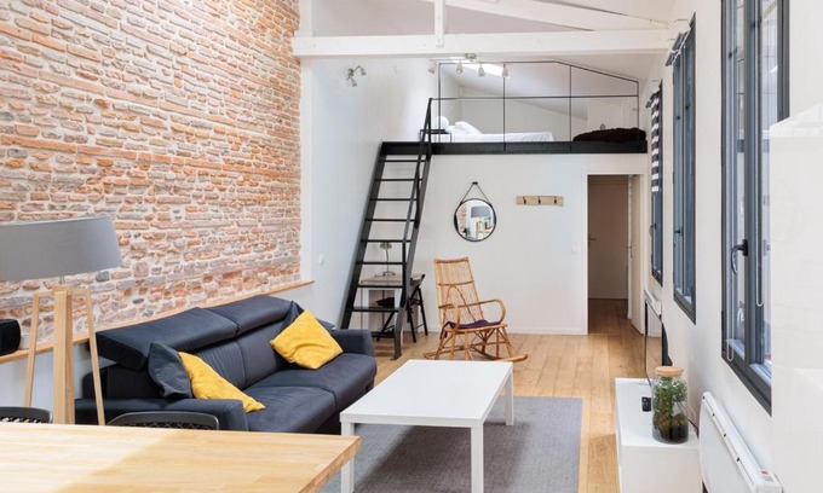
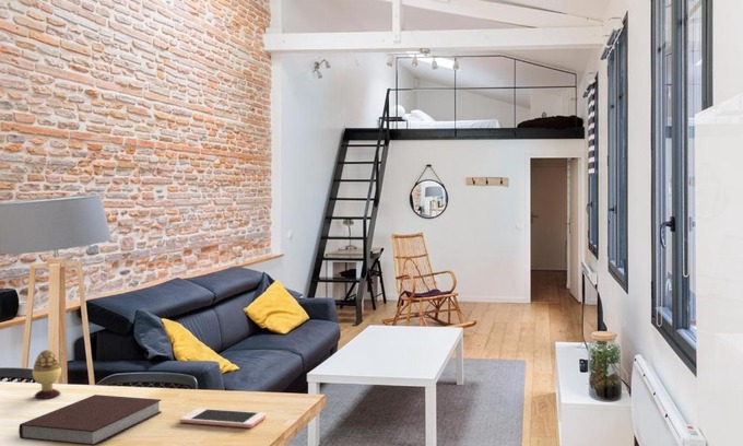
+ decorative egg [32,349,62,400]
+ notebook [17,394,163,446]
+ cell phone [179,408,268,429]
